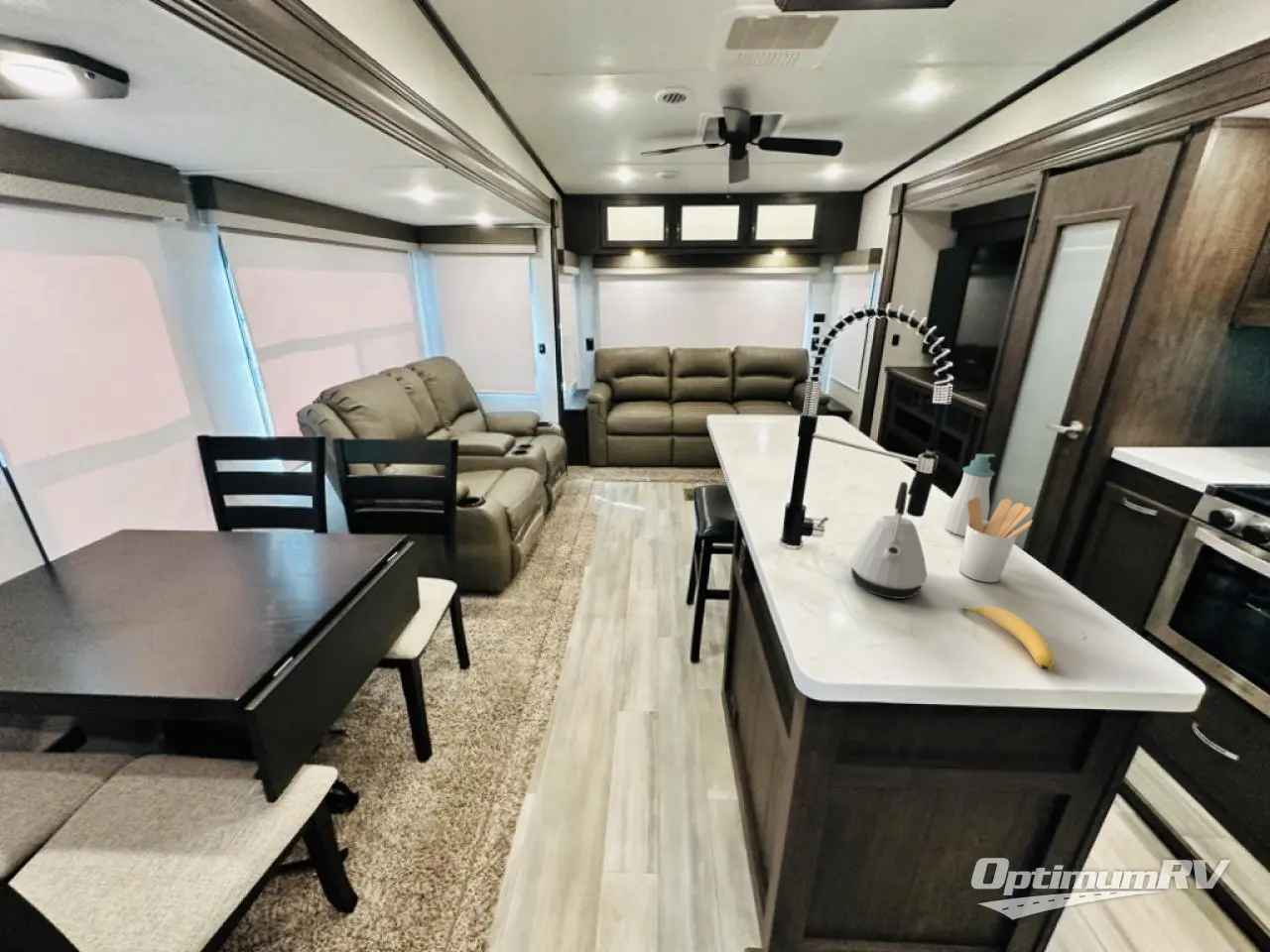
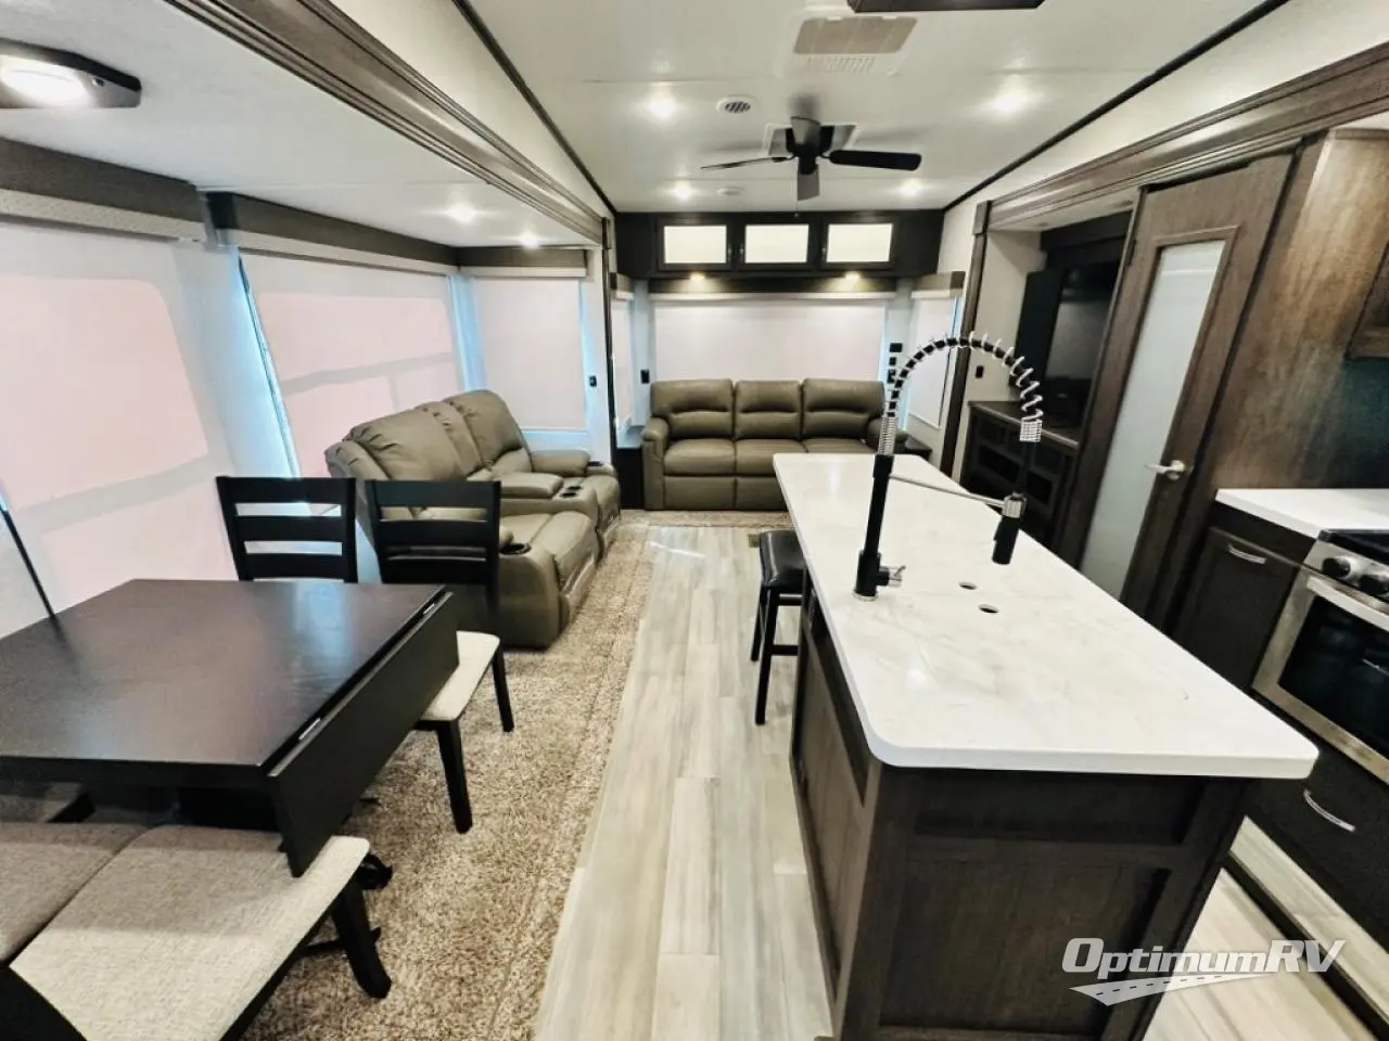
- kettle [849,481,928,600]
- utensil holder [958,497,1034,583]
- soap bottle [944,453,996,537]
- banana [958,605,1056,670]
